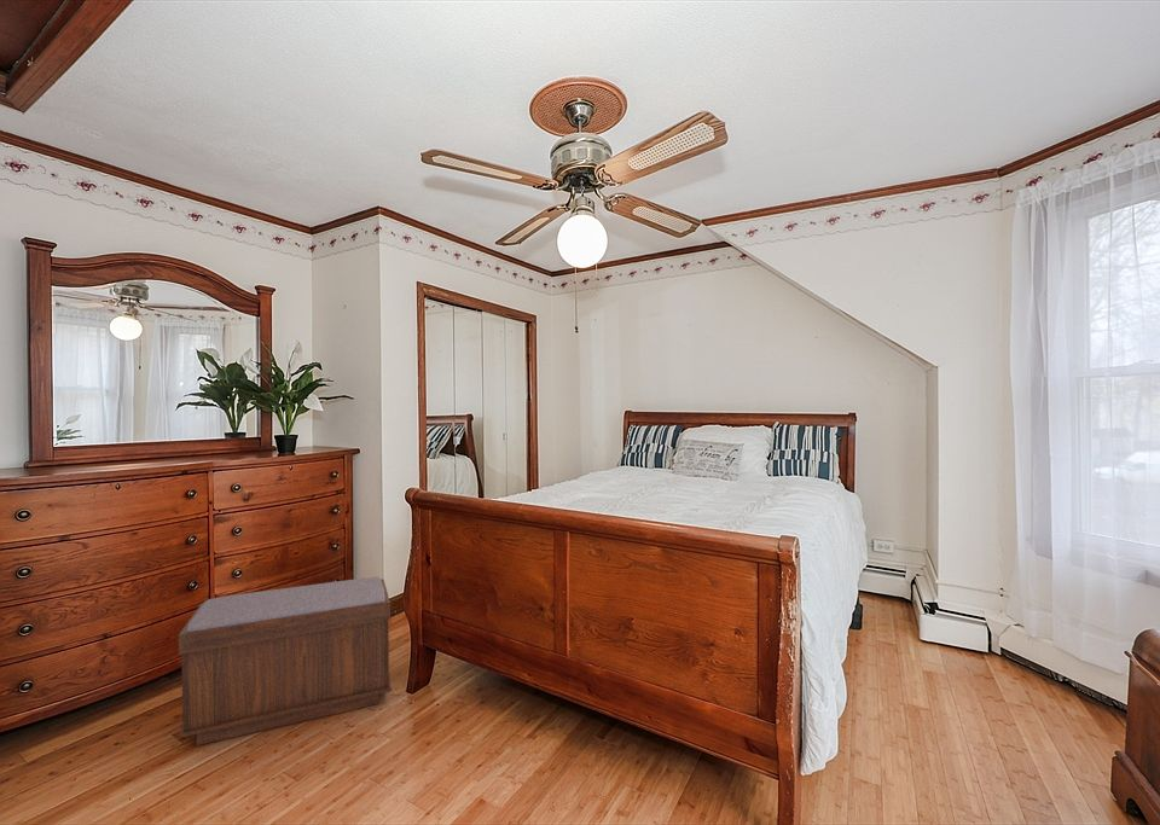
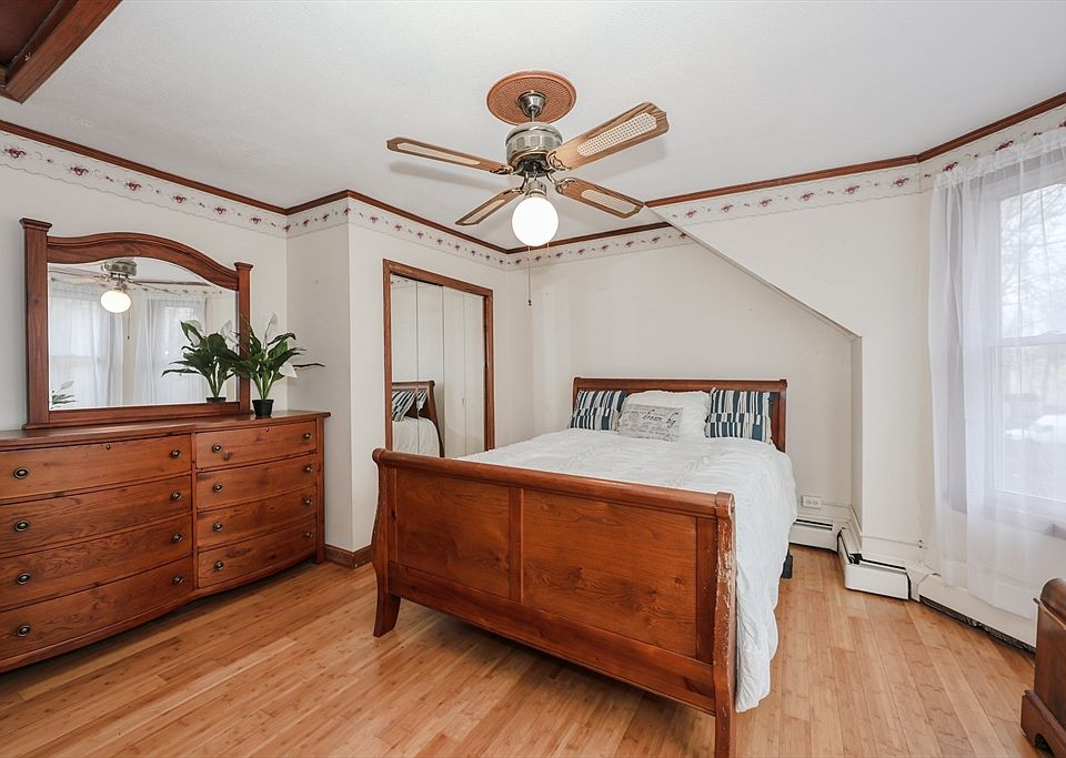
- bench [178,576,393,746]
